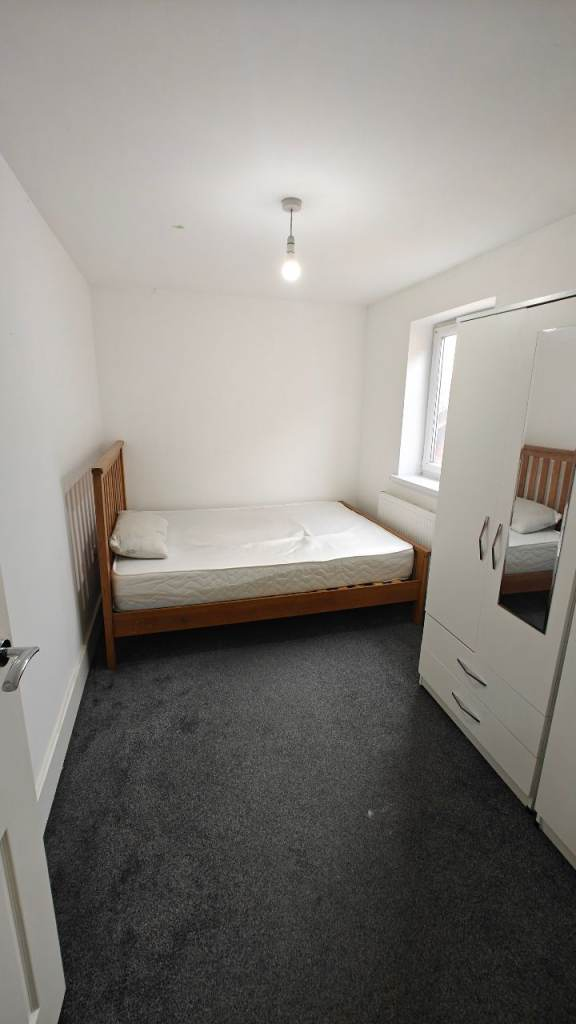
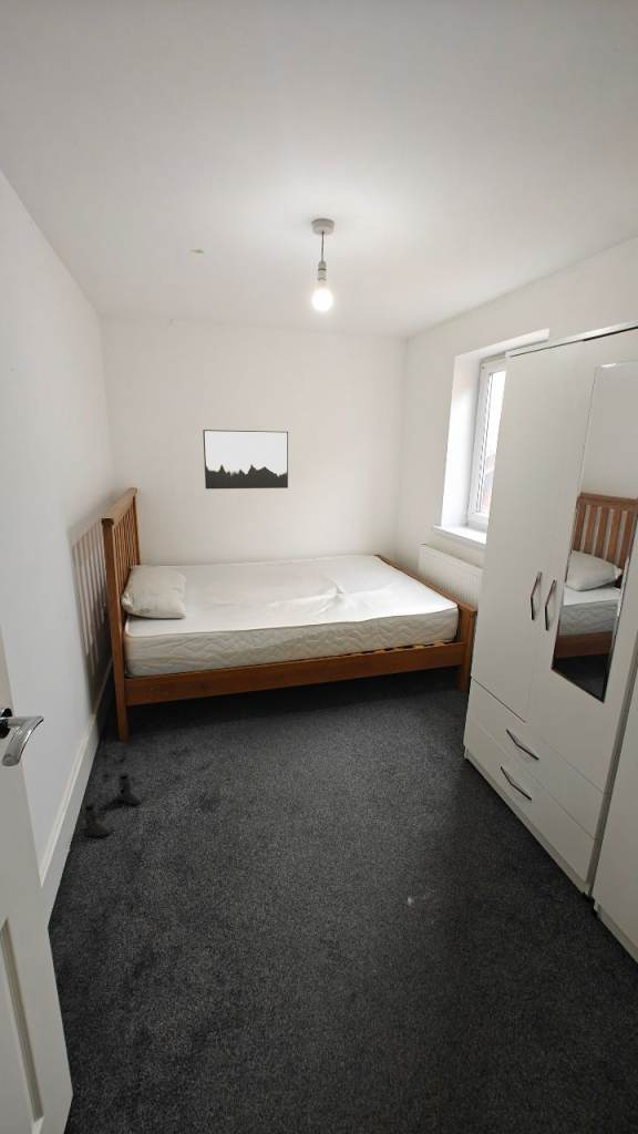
+ boots [80,773,146,839]
+ wall art [202,429,289,489]
